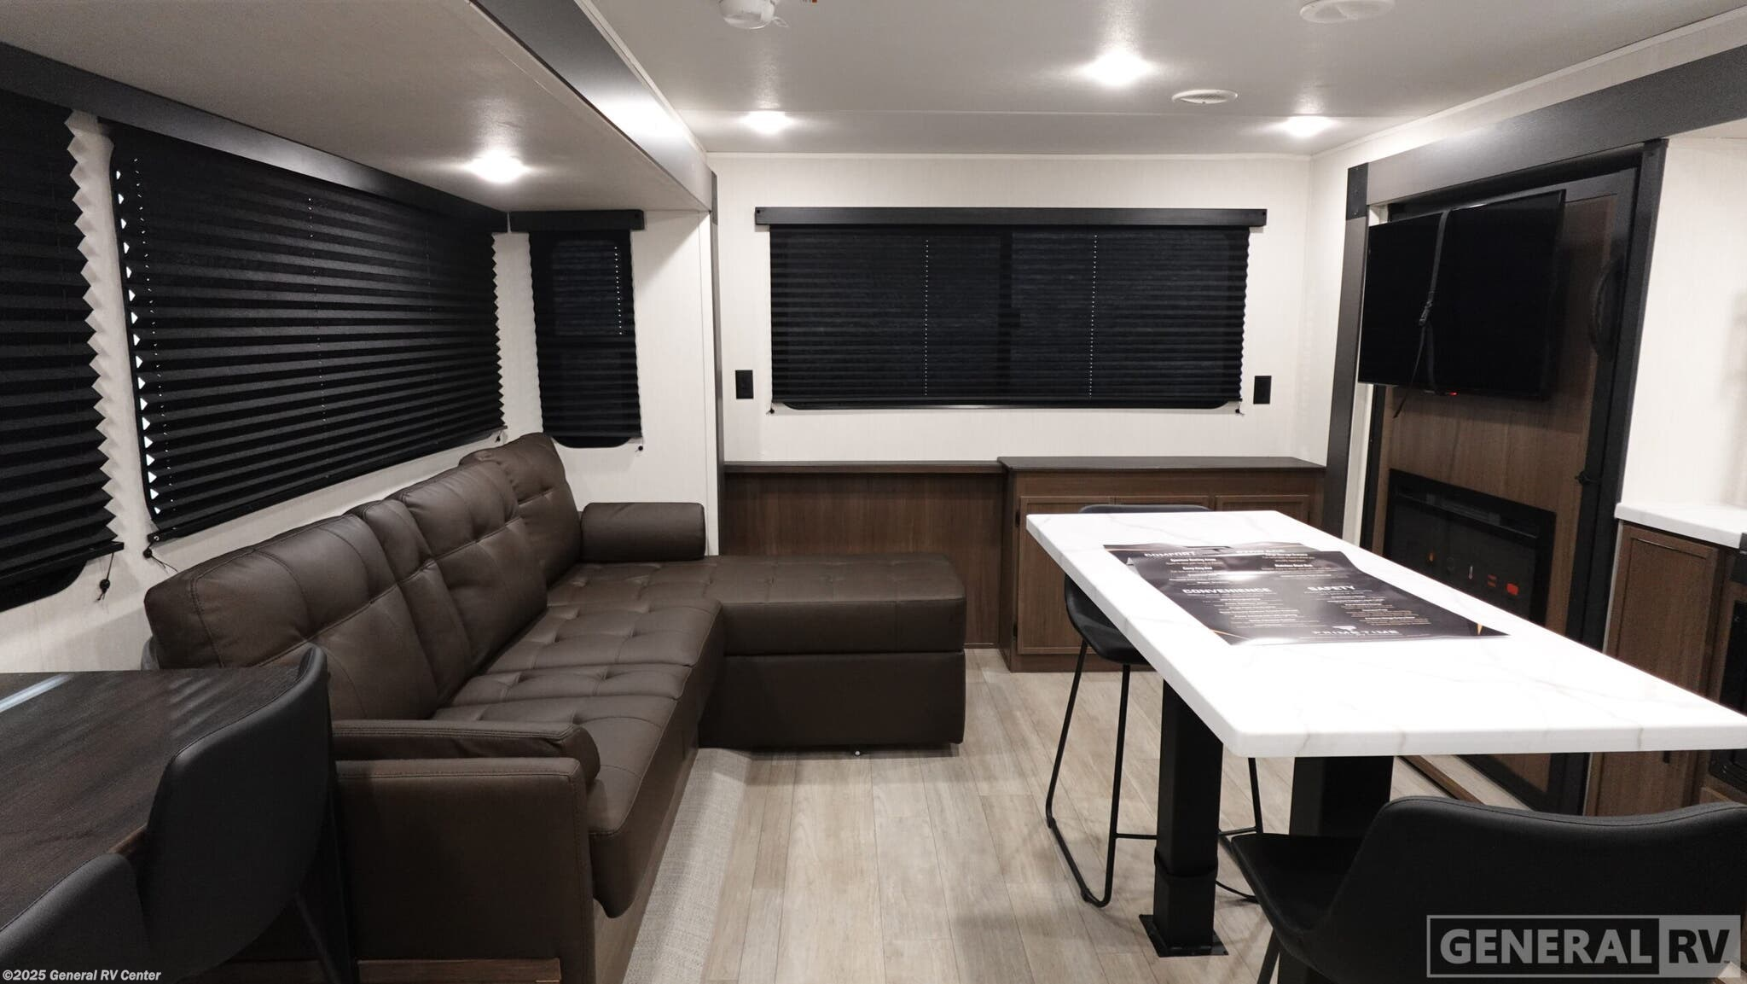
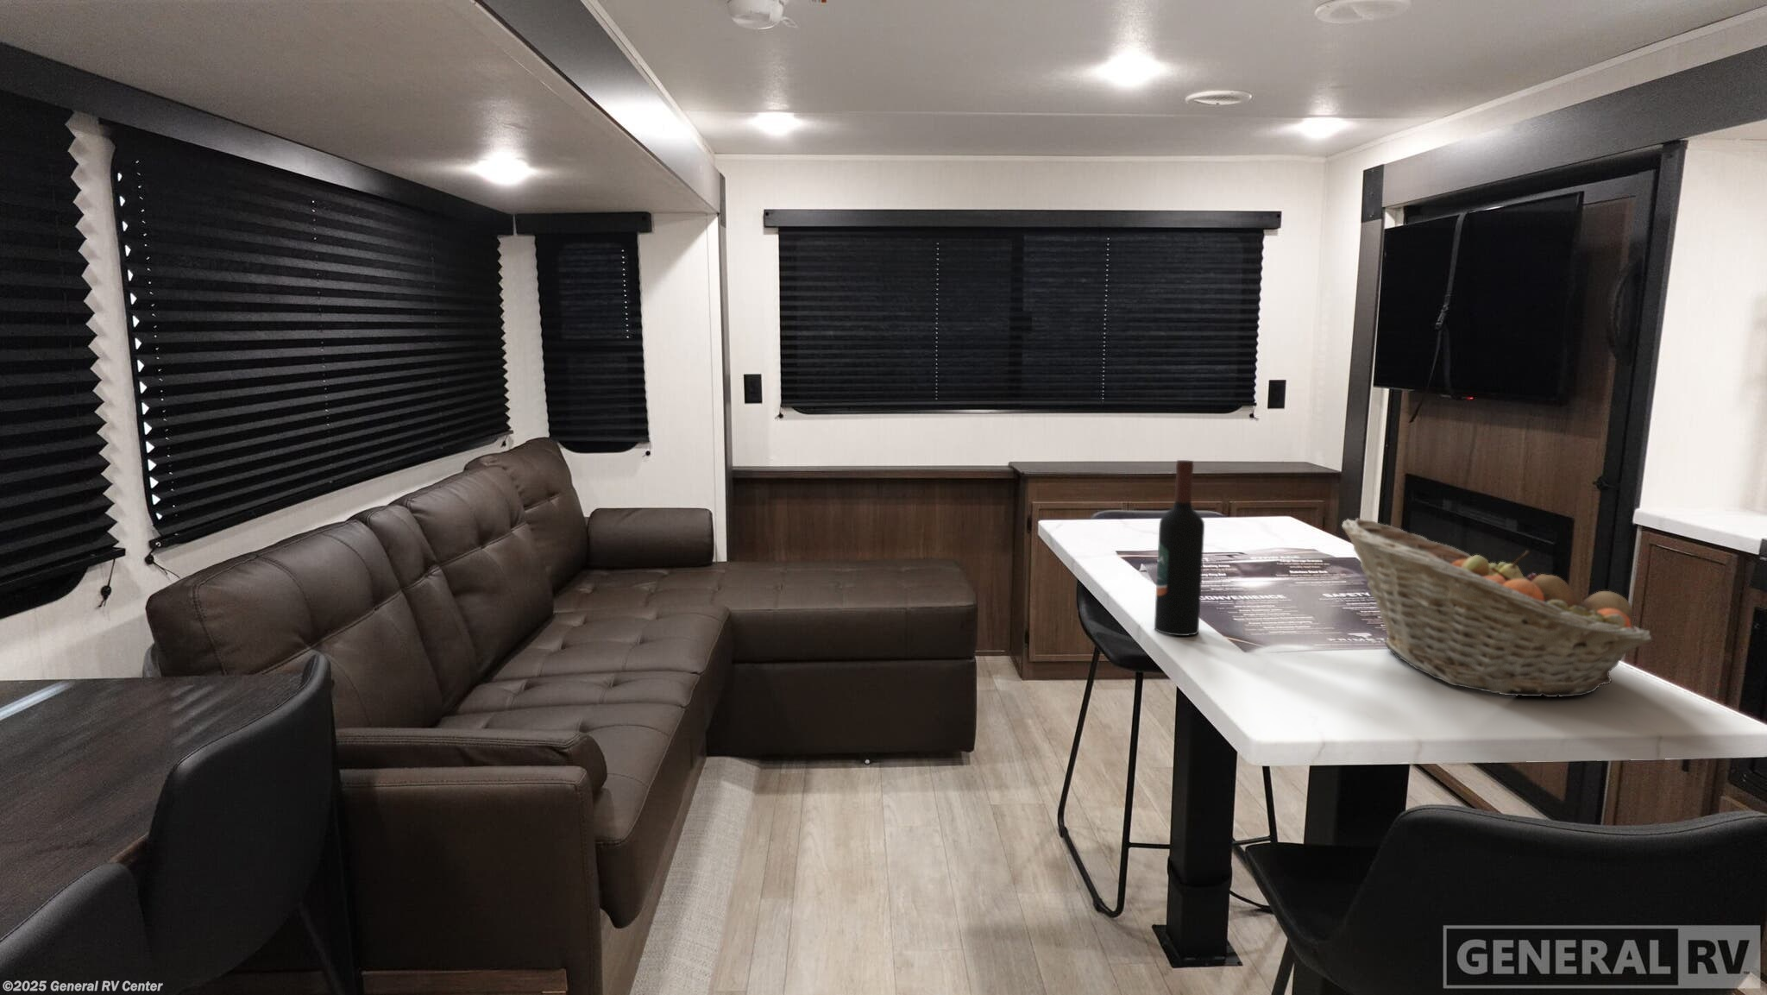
+ fruit basket [1341,518,1653,698]
+ wine bottle [1154,459,1205,637]
